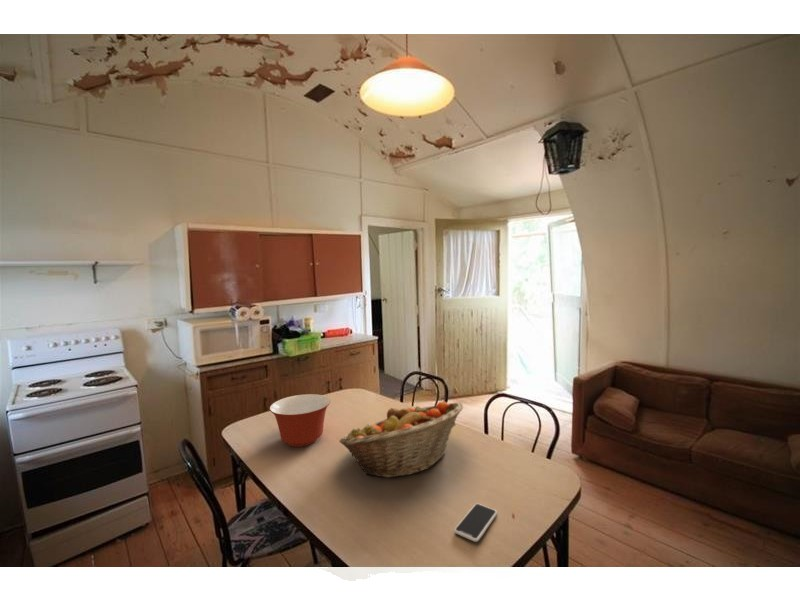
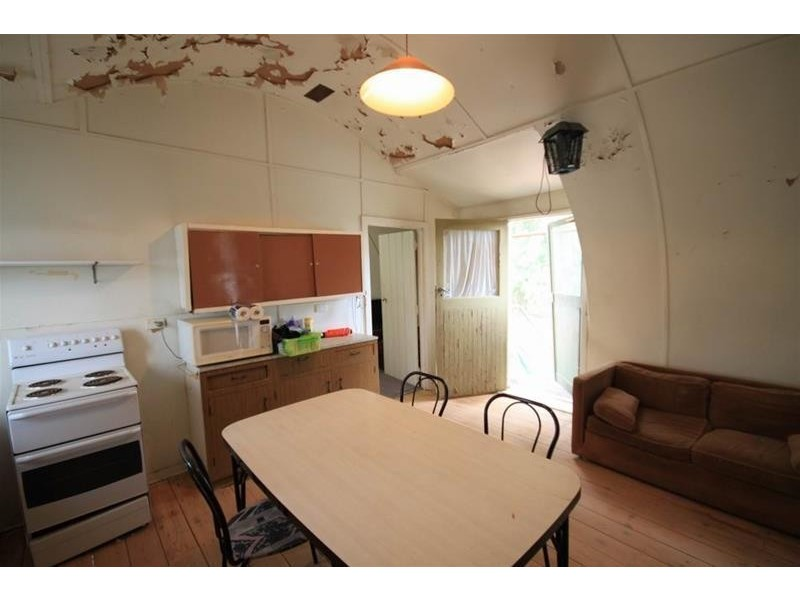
- fruit basket [338,400,464,479]
- mixing bowl [269,393,331,448]
- smartphone [453,503,498,543]
